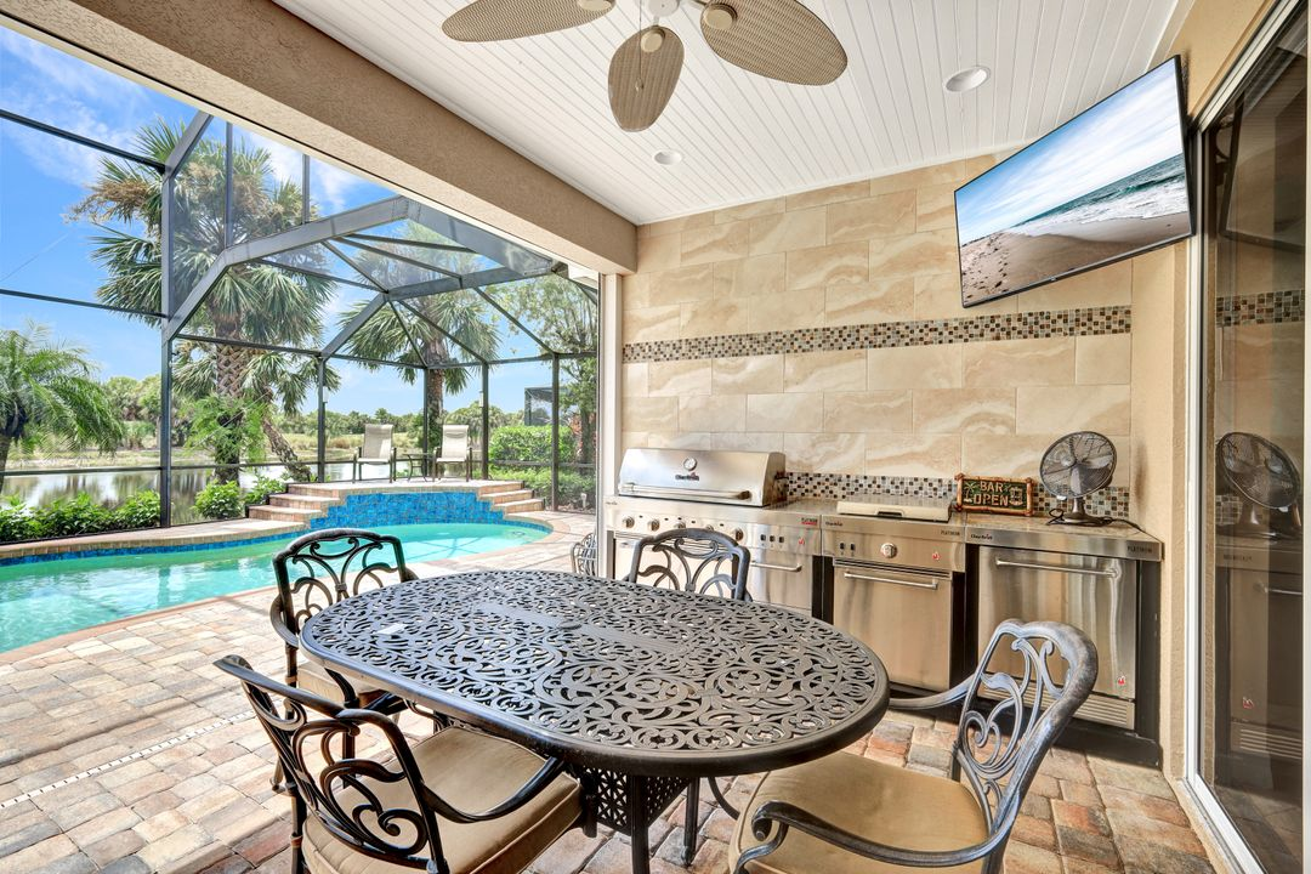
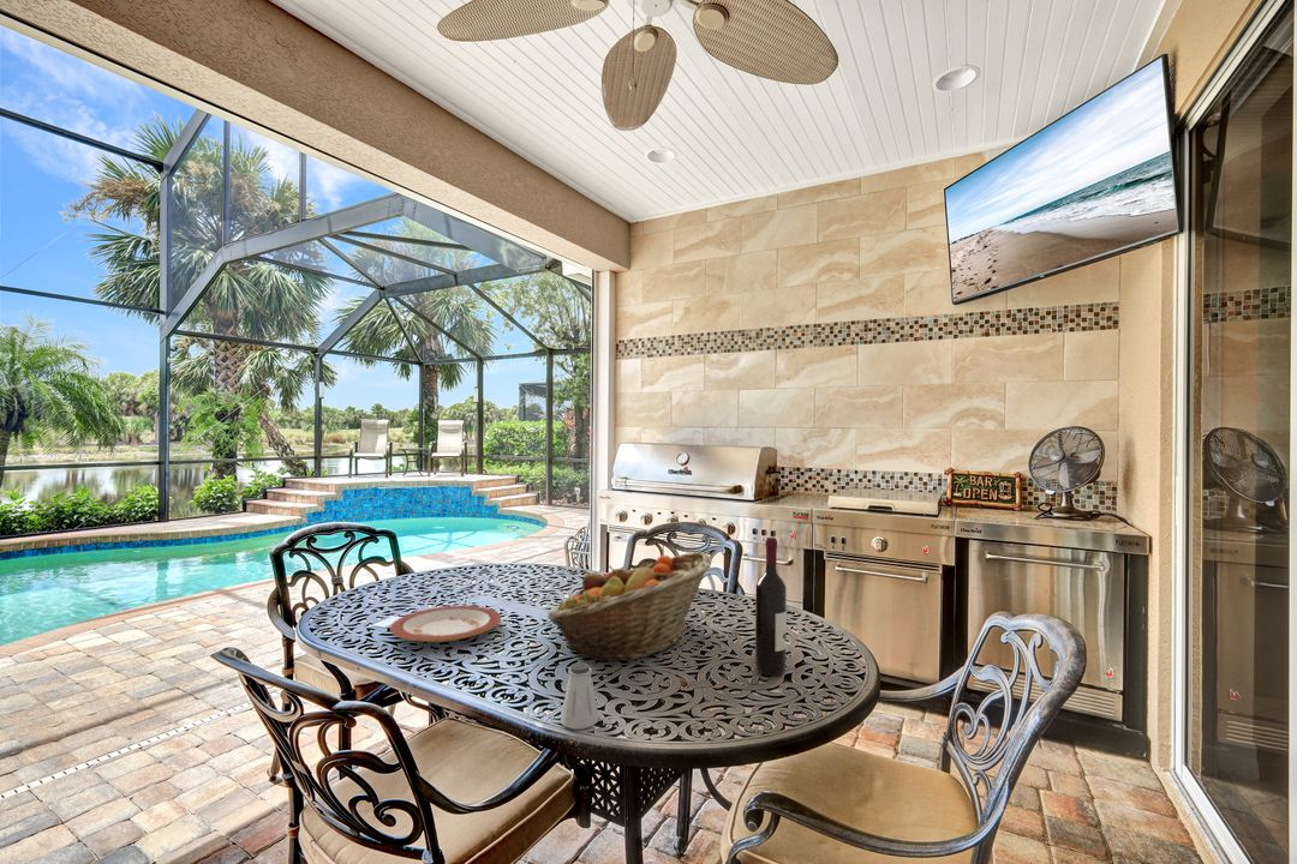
+ fruit basket [546,551,713,664]
+ saltshaker [558,661,599,730]
+ wine bottle [754,536,788,677]
+ plate [389,605,502,643]
